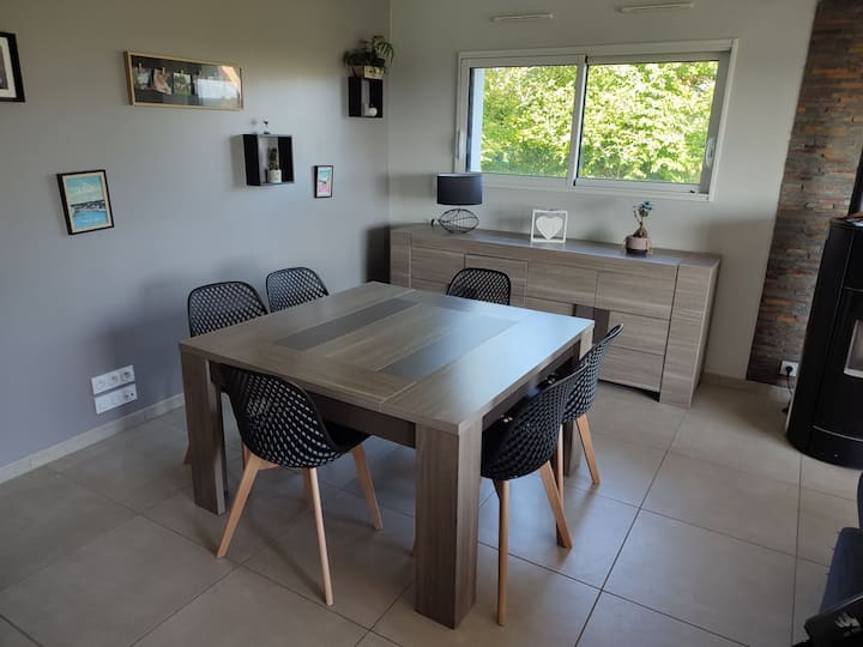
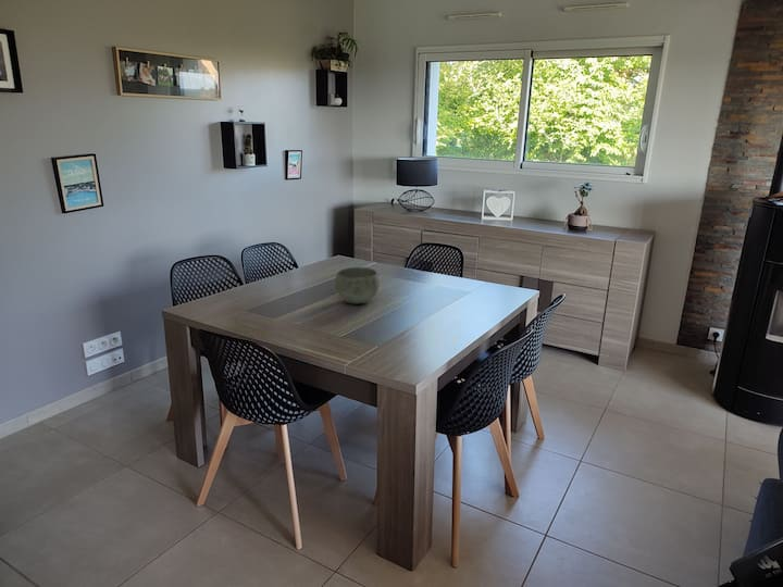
+ bowl [334,266,381,305]
